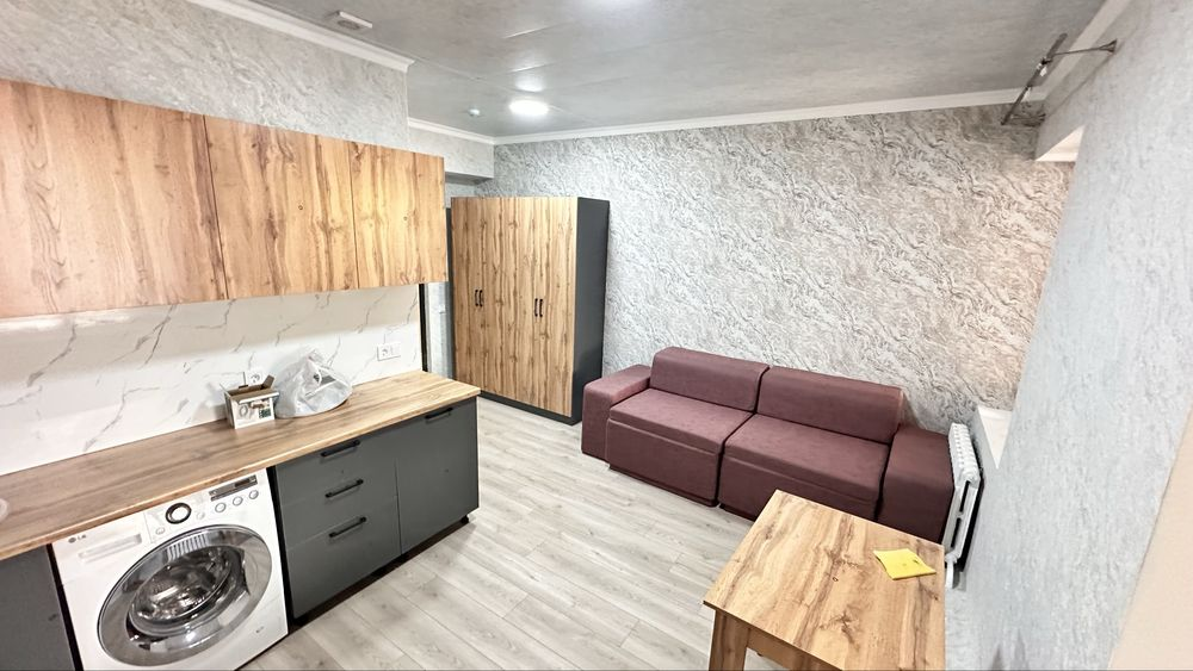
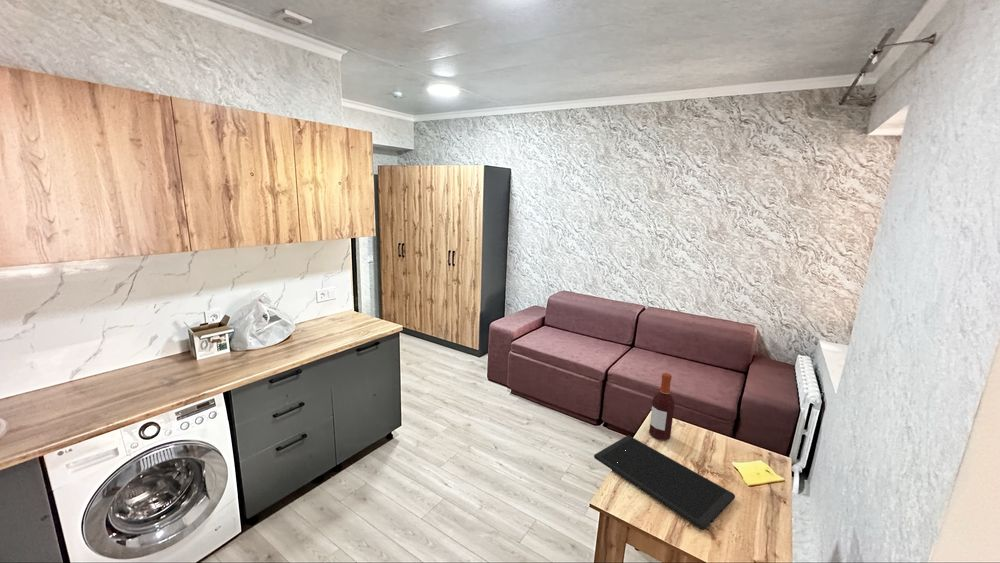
+ cutting board [593,434,736,531]
+ bottle [648,372,676,441]
